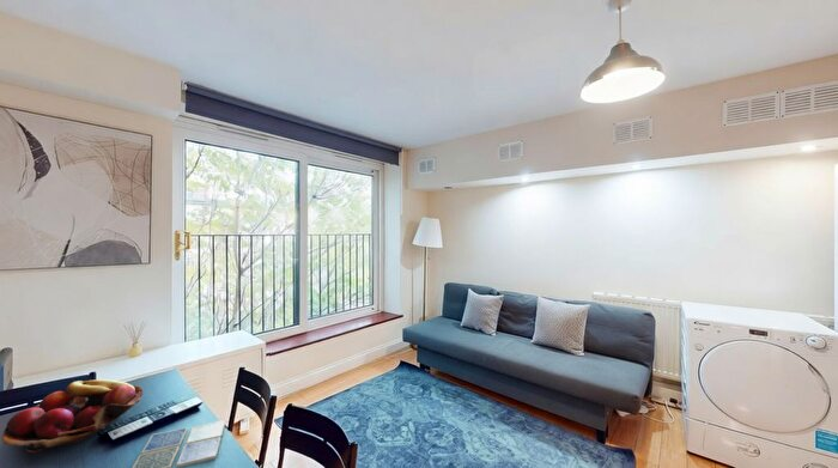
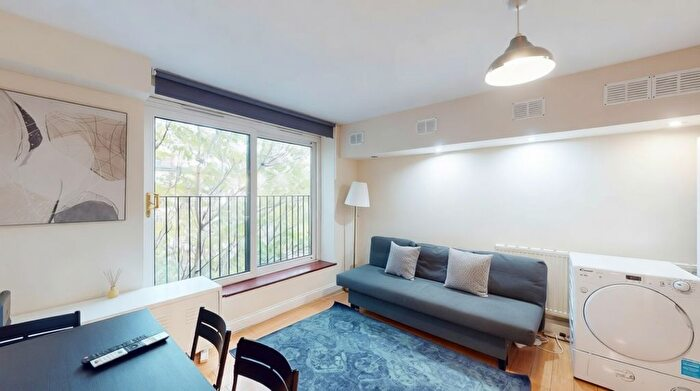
- fruit basket [1,378,144,454]
- drink coaster [130,419,226,468]
